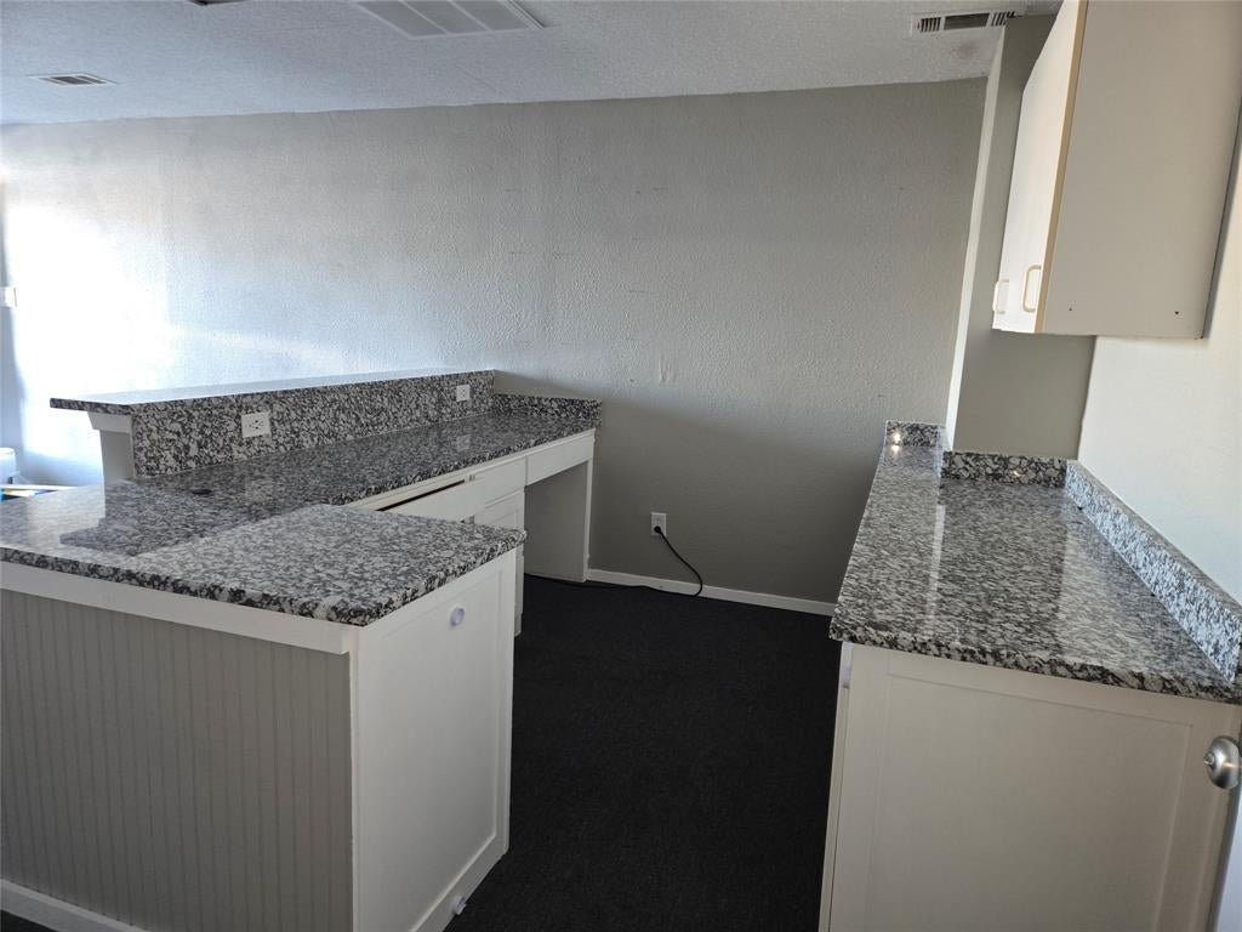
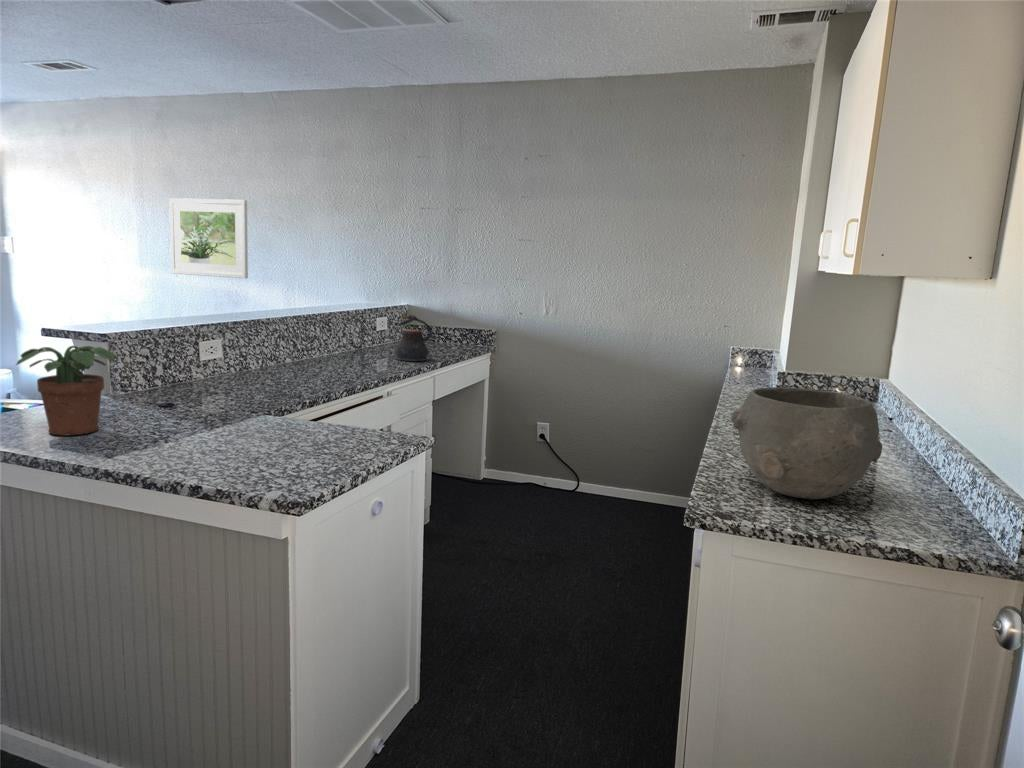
+ bowl [730,386,883,500]
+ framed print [168,197,249,279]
+ potted plant [15,345,120,437]
+ teapot [393,314,433,362]
